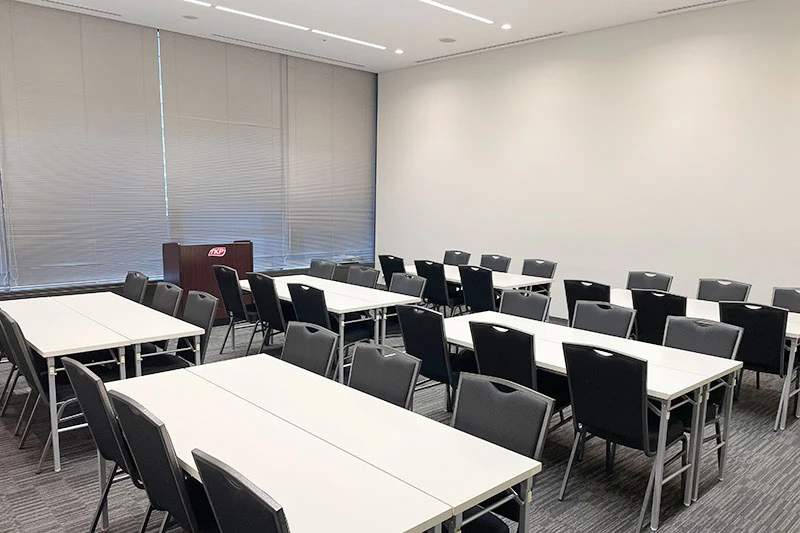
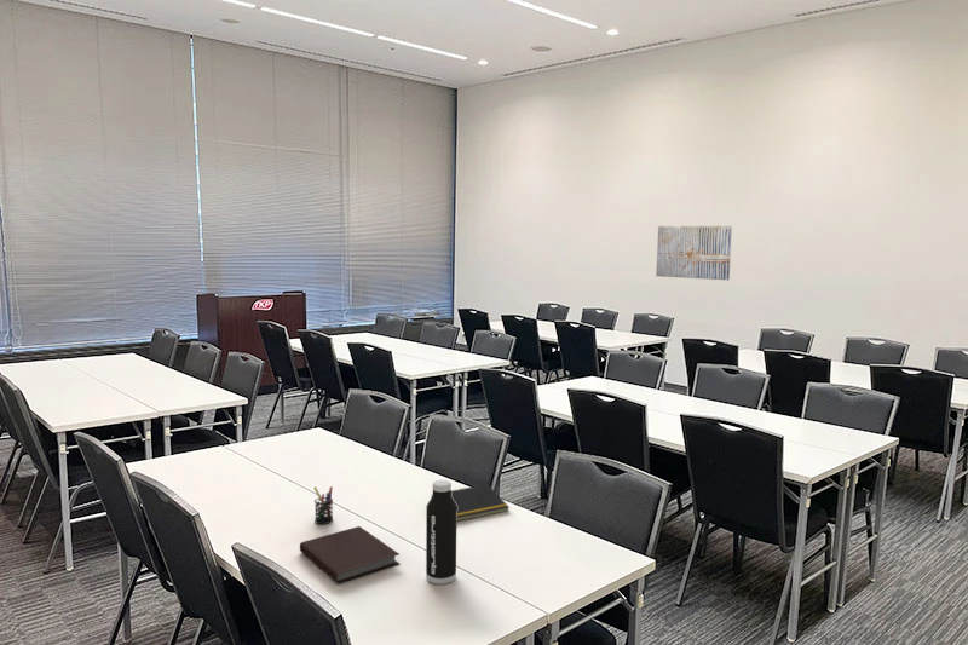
+ wall art [655,225,733,282]
+ water bottle [425,479,457,586]
+ notepad [430,483,511,523]
+ notebook [299,525,401,584]
+ pen holder [312,485,334,525]
